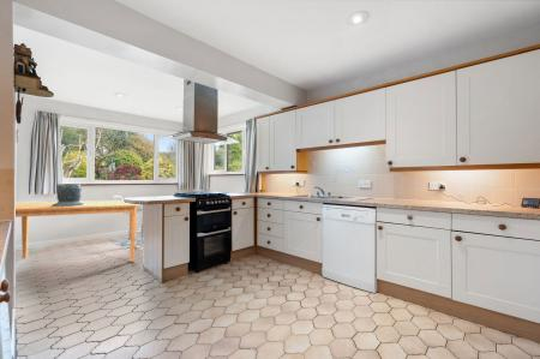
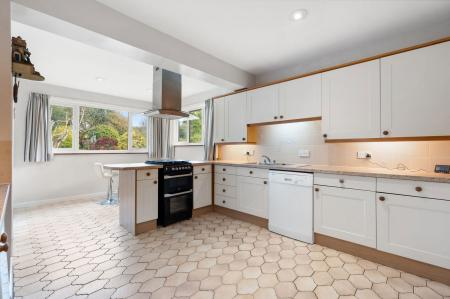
- decorative urn [53,183,86,207]
- dining table [14,199,140,263]
